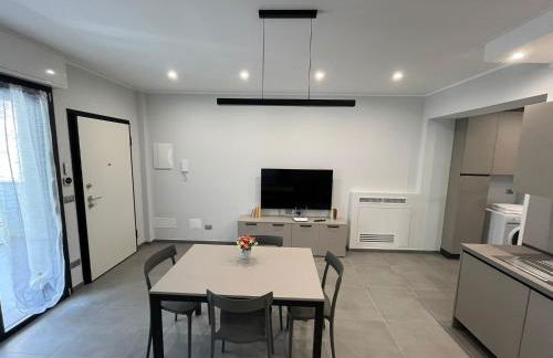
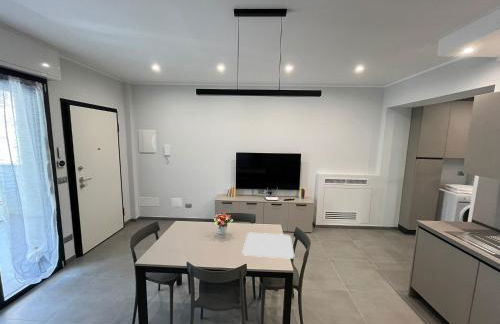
+ placemat [241,232,295,260]
